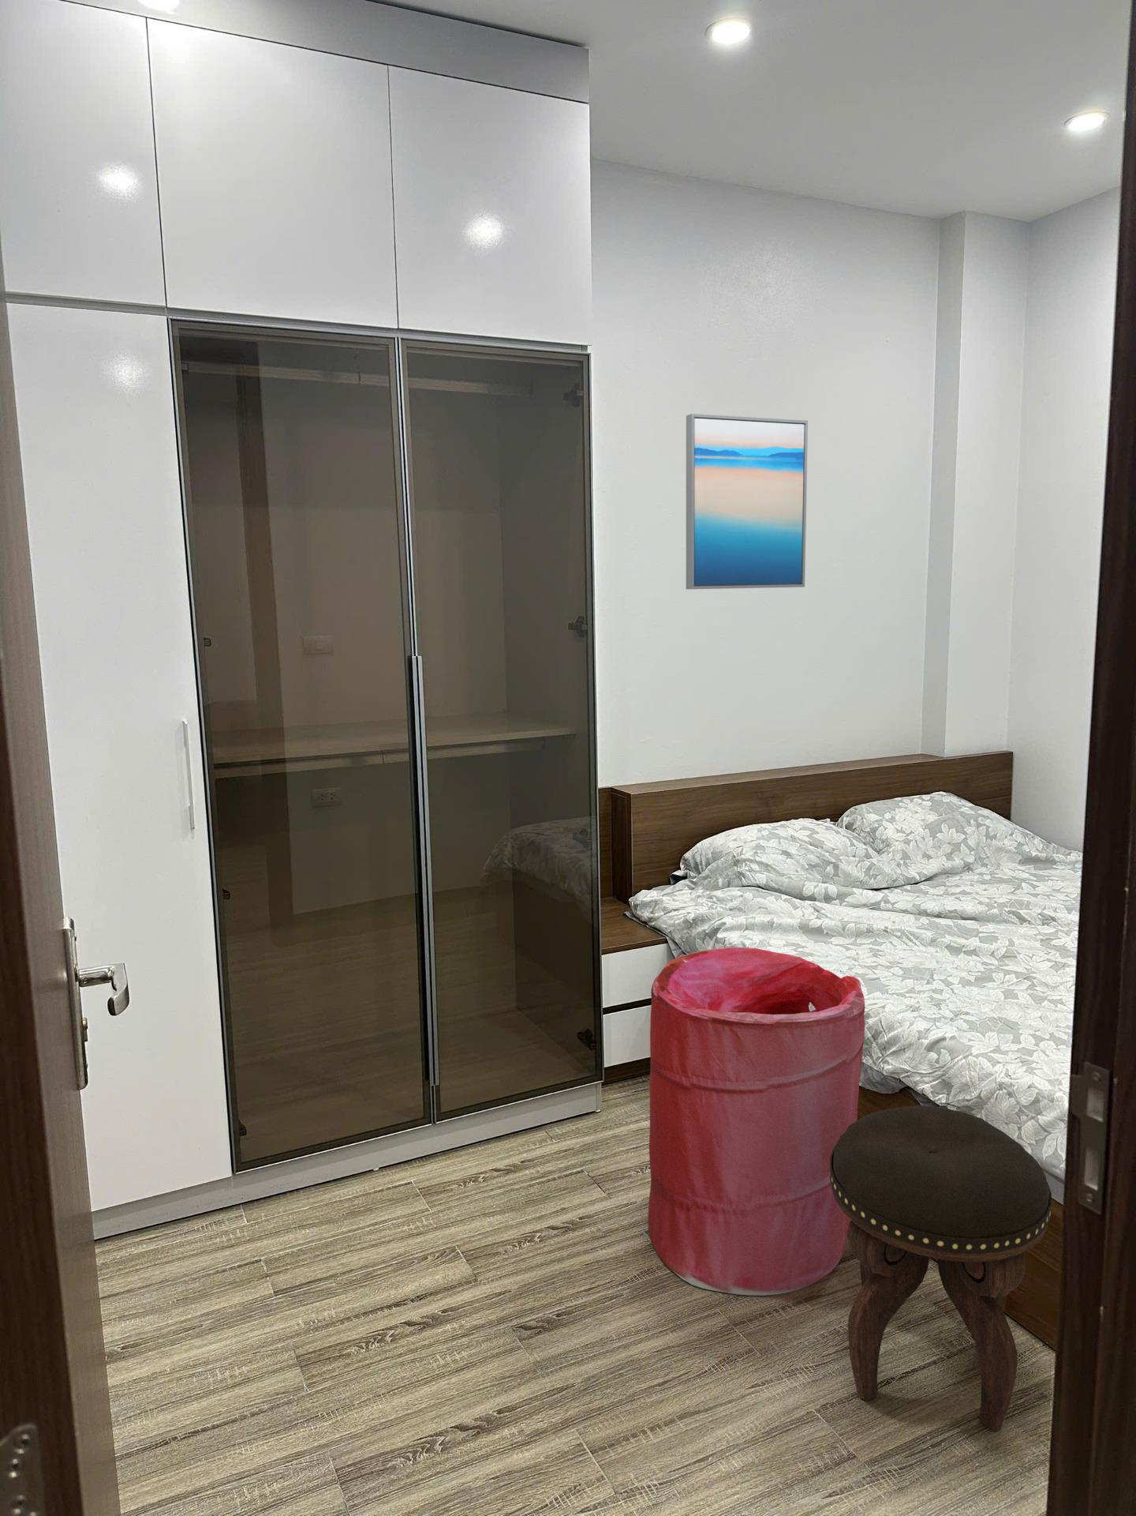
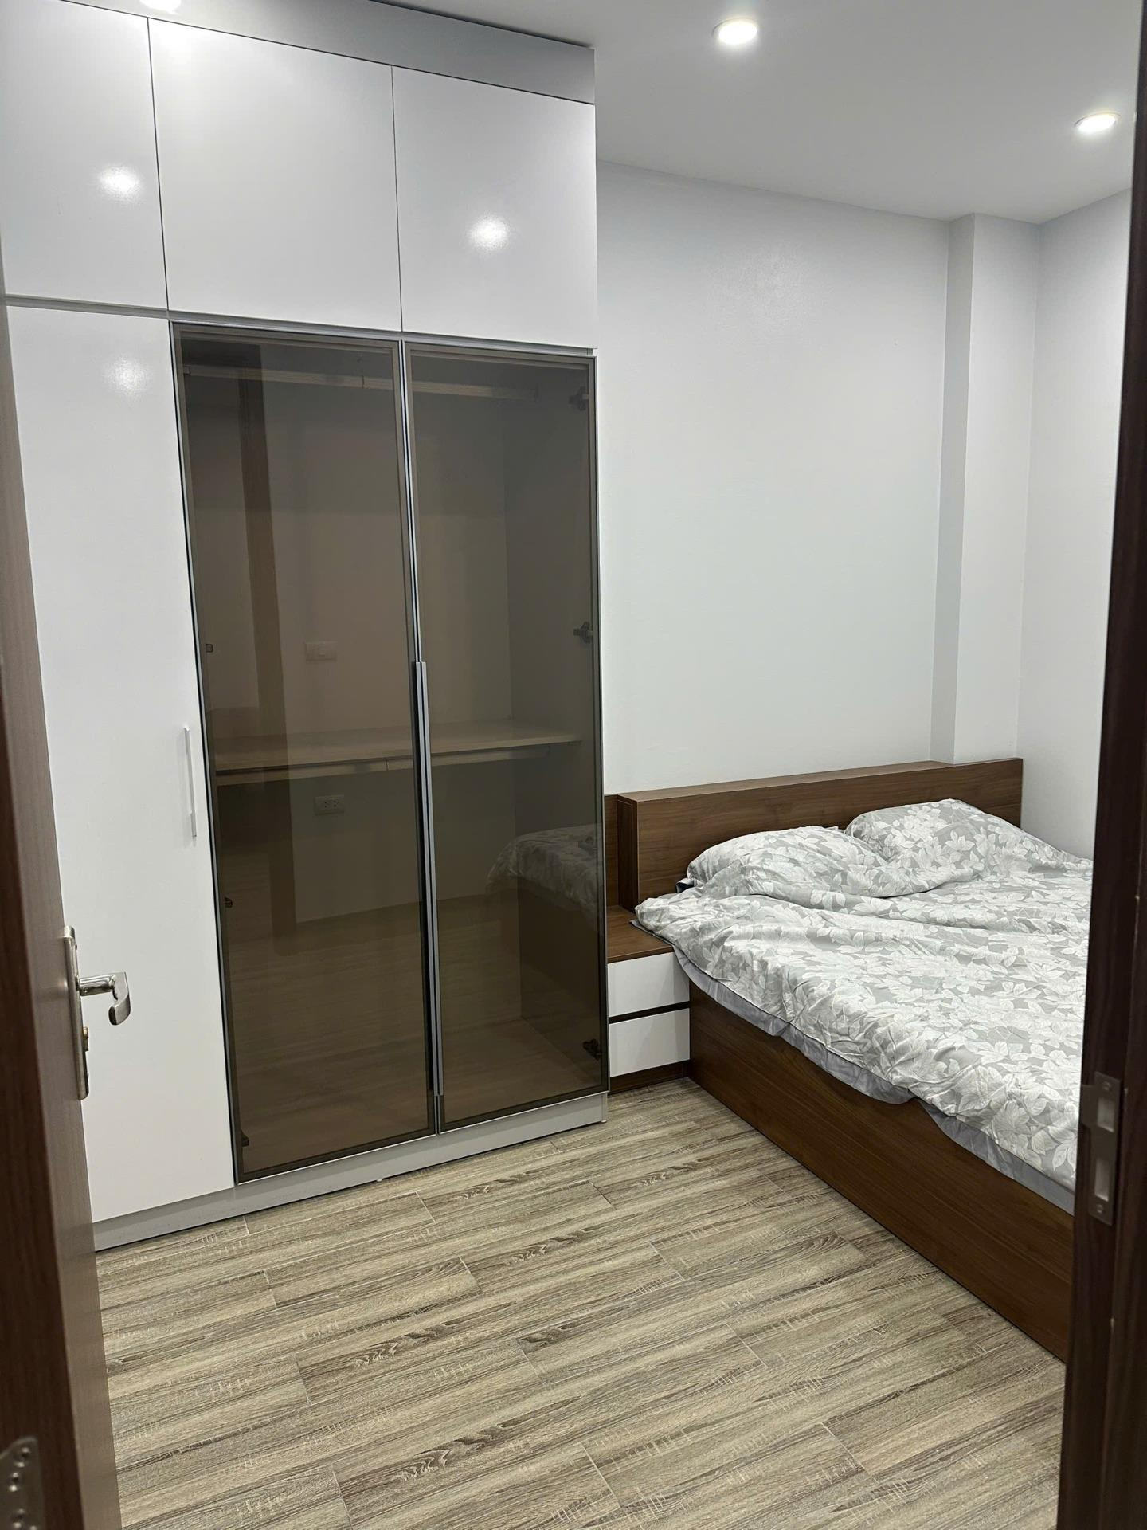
- footstool [829,1104,1052,1432]
- wall art [686,413,809,590]
- laundry hamper [648,947,865,1296]
